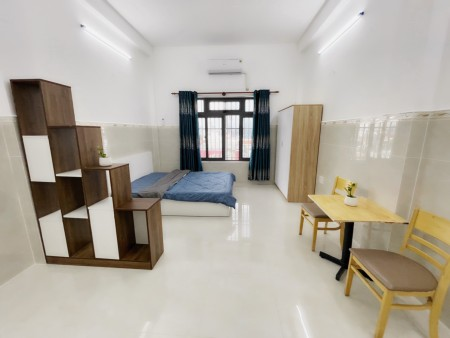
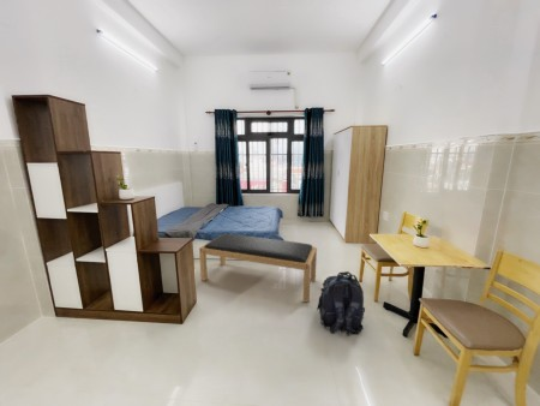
+ backpack [316,270,366,336]
+ bench [198,233,318,304]
